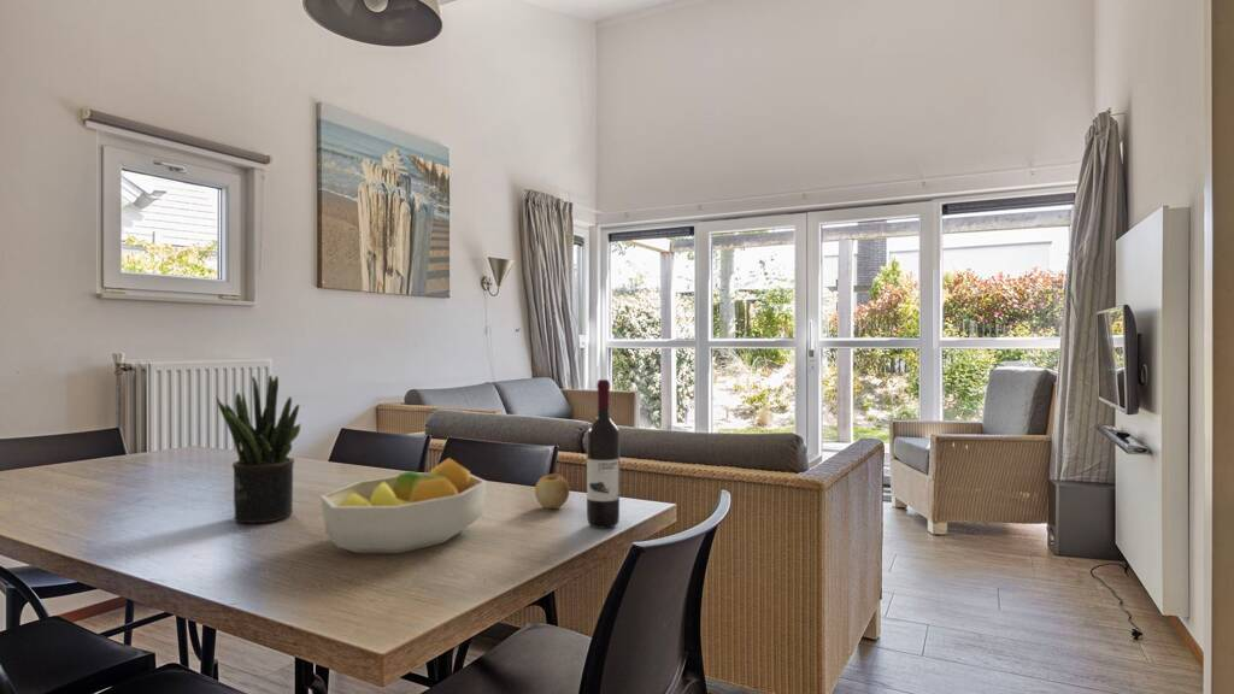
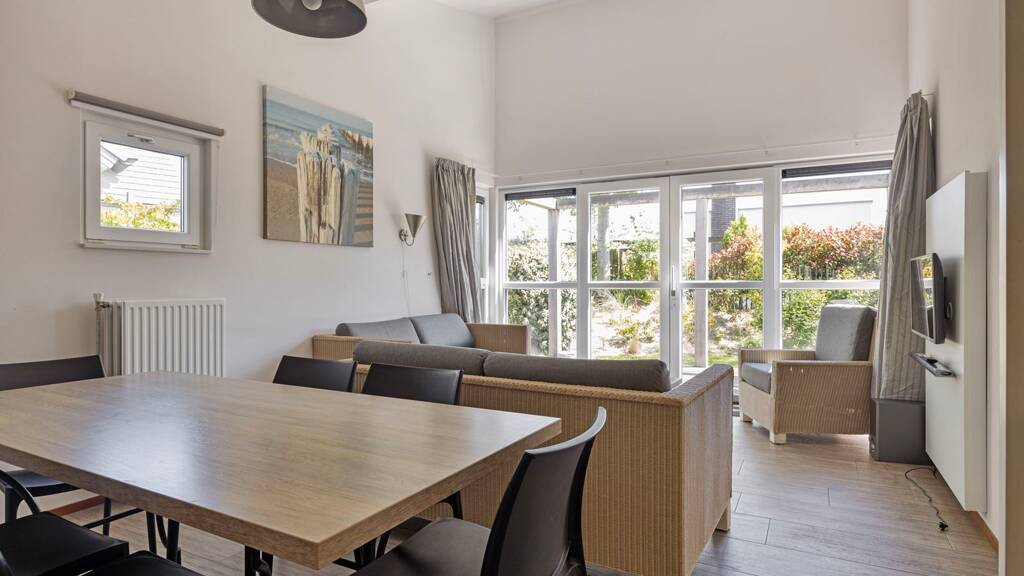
- potted plant [216,374,302,524]
- wine bottle [586,378,621,529]
- fruit bowl [319,457,488,554]
- apple [534,472,571,510]
